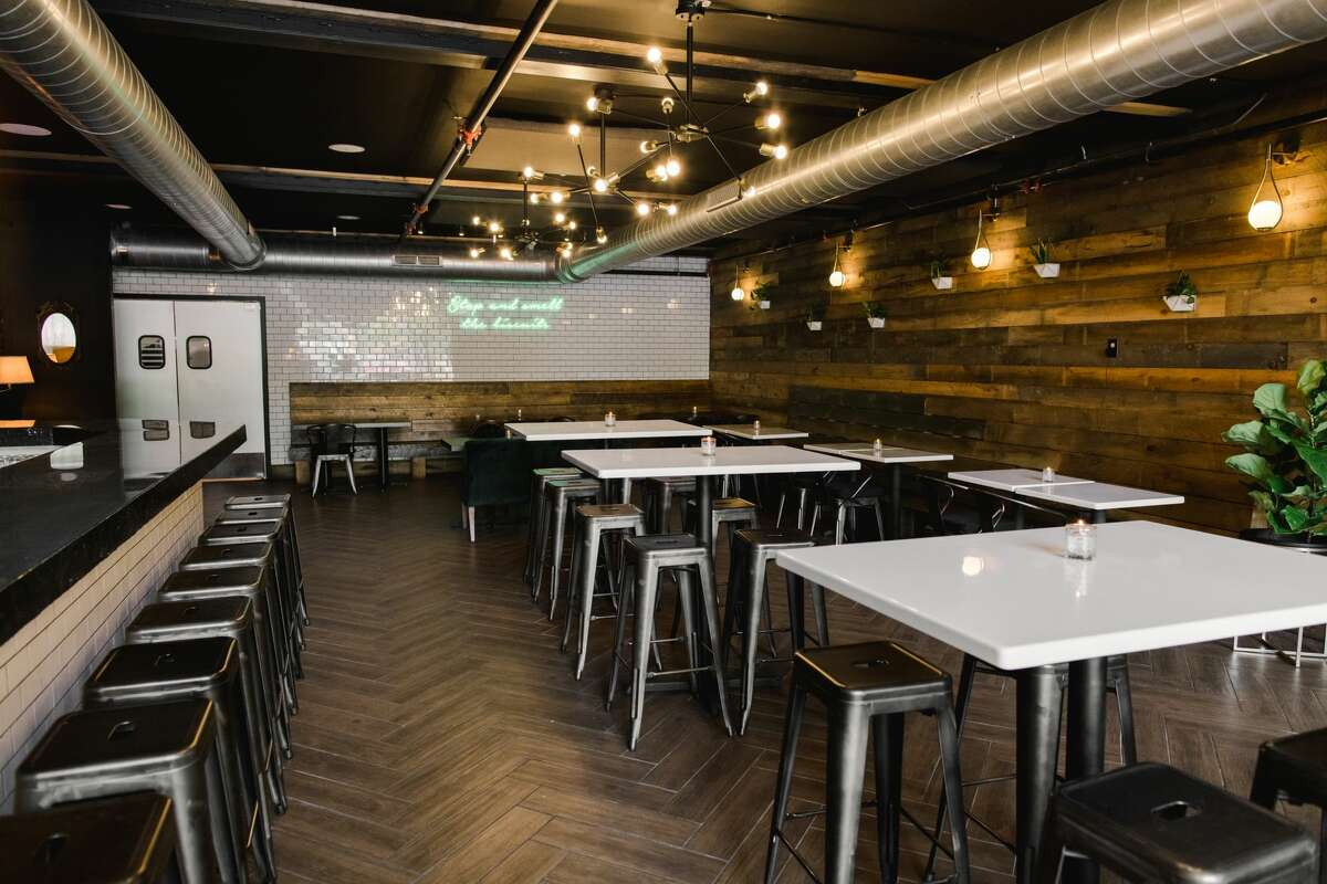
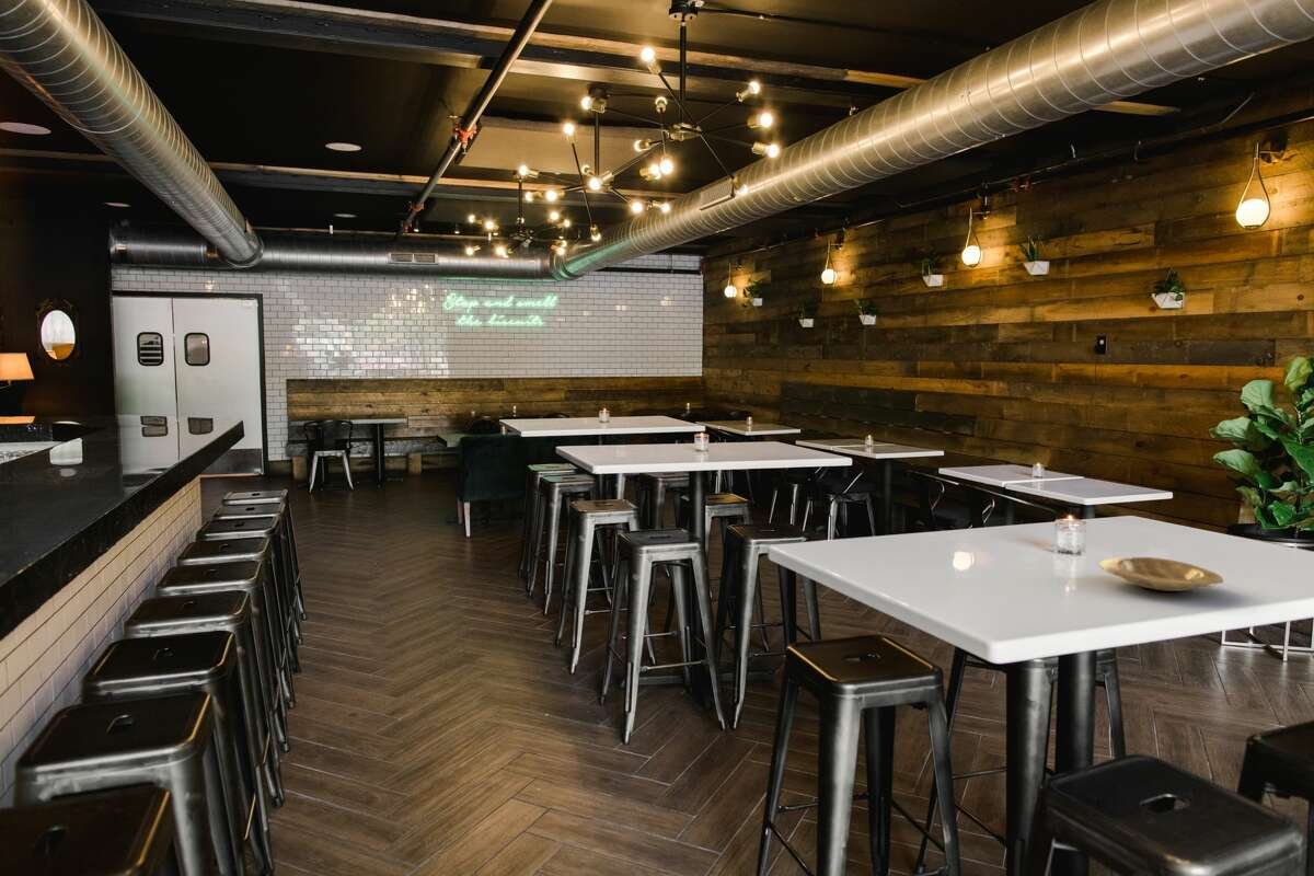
+ plate [1098,556,1224,592]
